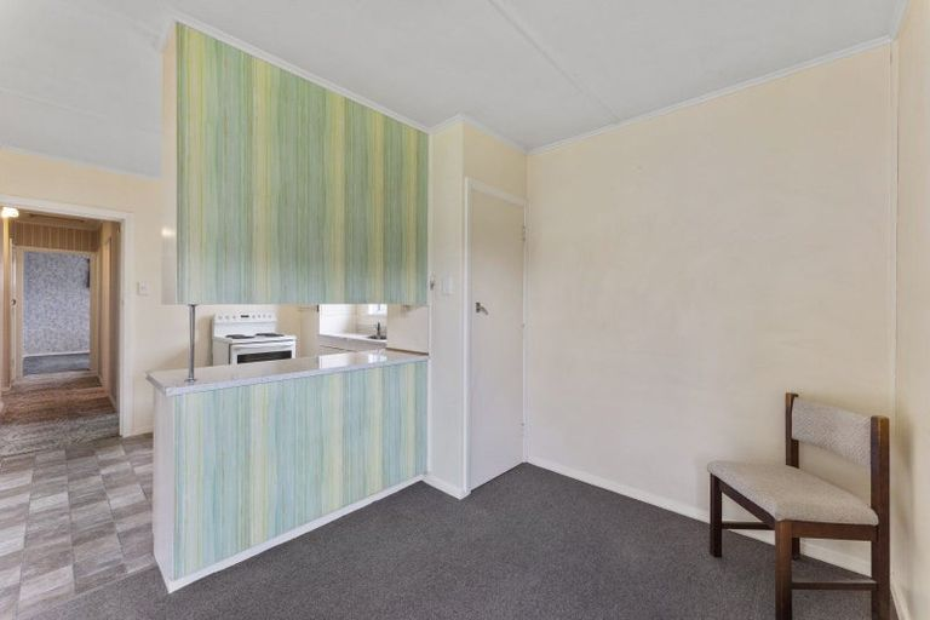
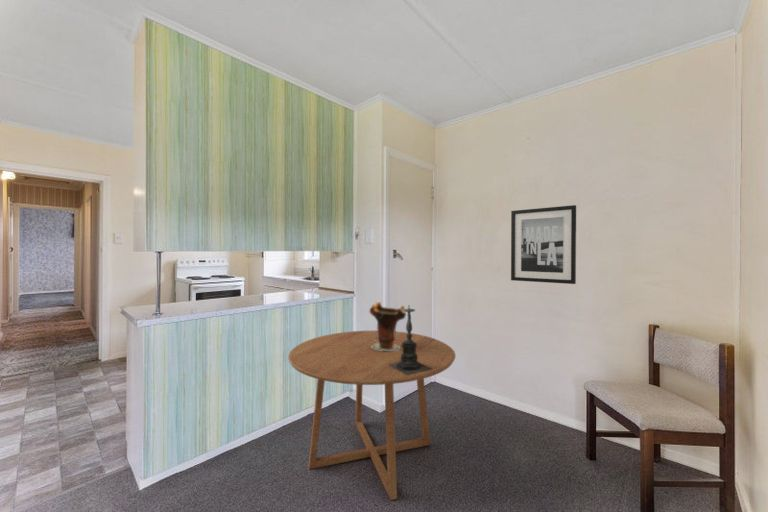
+ candle holder [388,306,432,375]
+ dining table [287,330,457,501]
+ decorative vase [368,301,407,351]
+ wall art [510,204,577,285]
